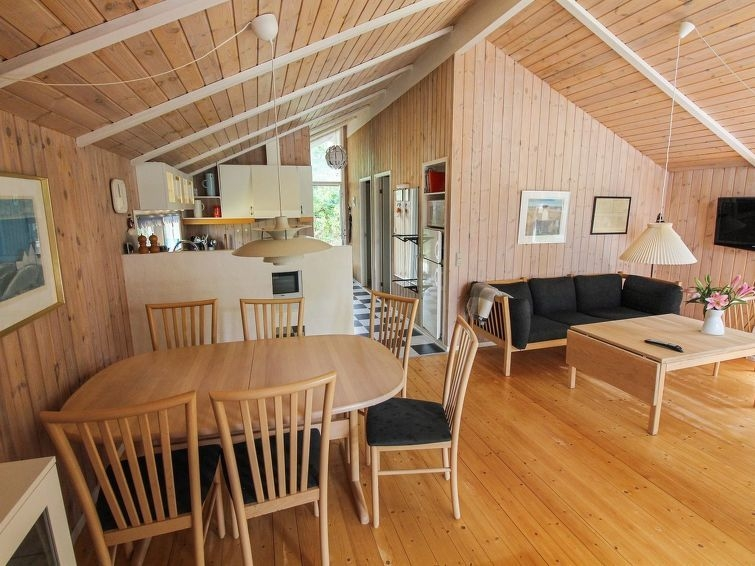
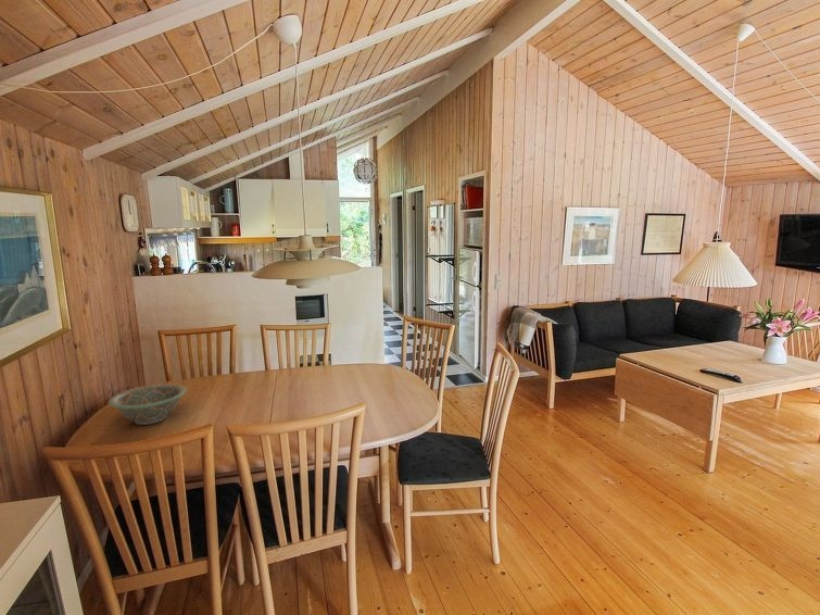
+ decorative bowl [108,382,188,426]
